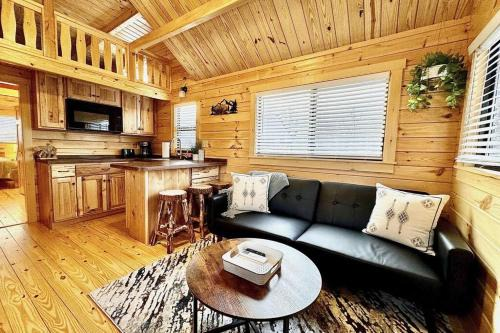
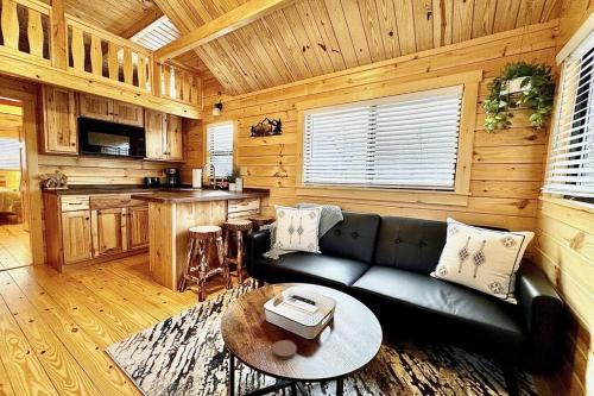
+ coaster [272,339,297,360]
